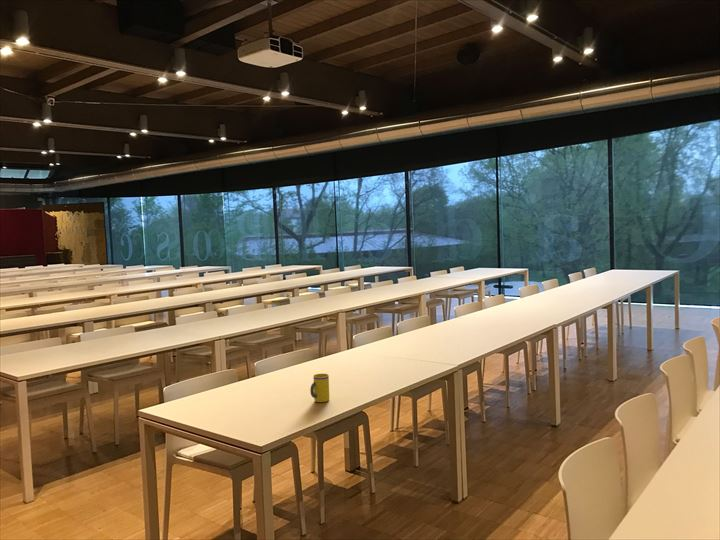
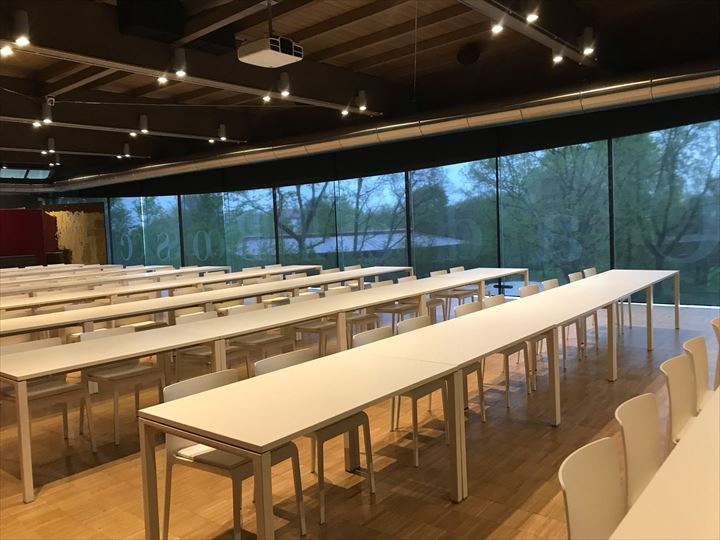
- mug [309,373,330,403]
